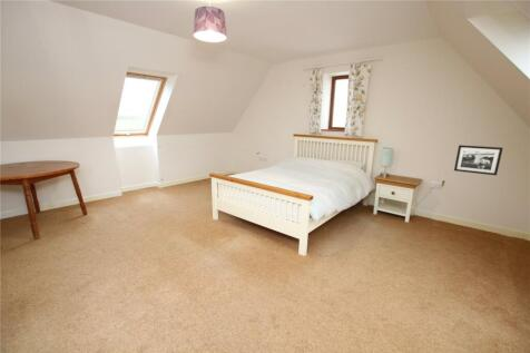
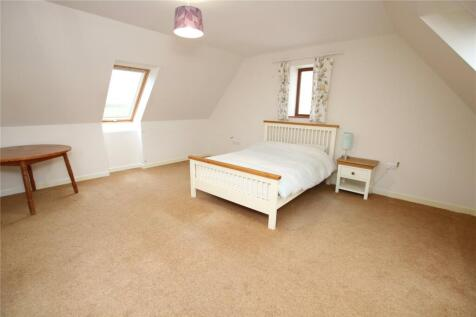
- picture frame [453,144,504,176]
